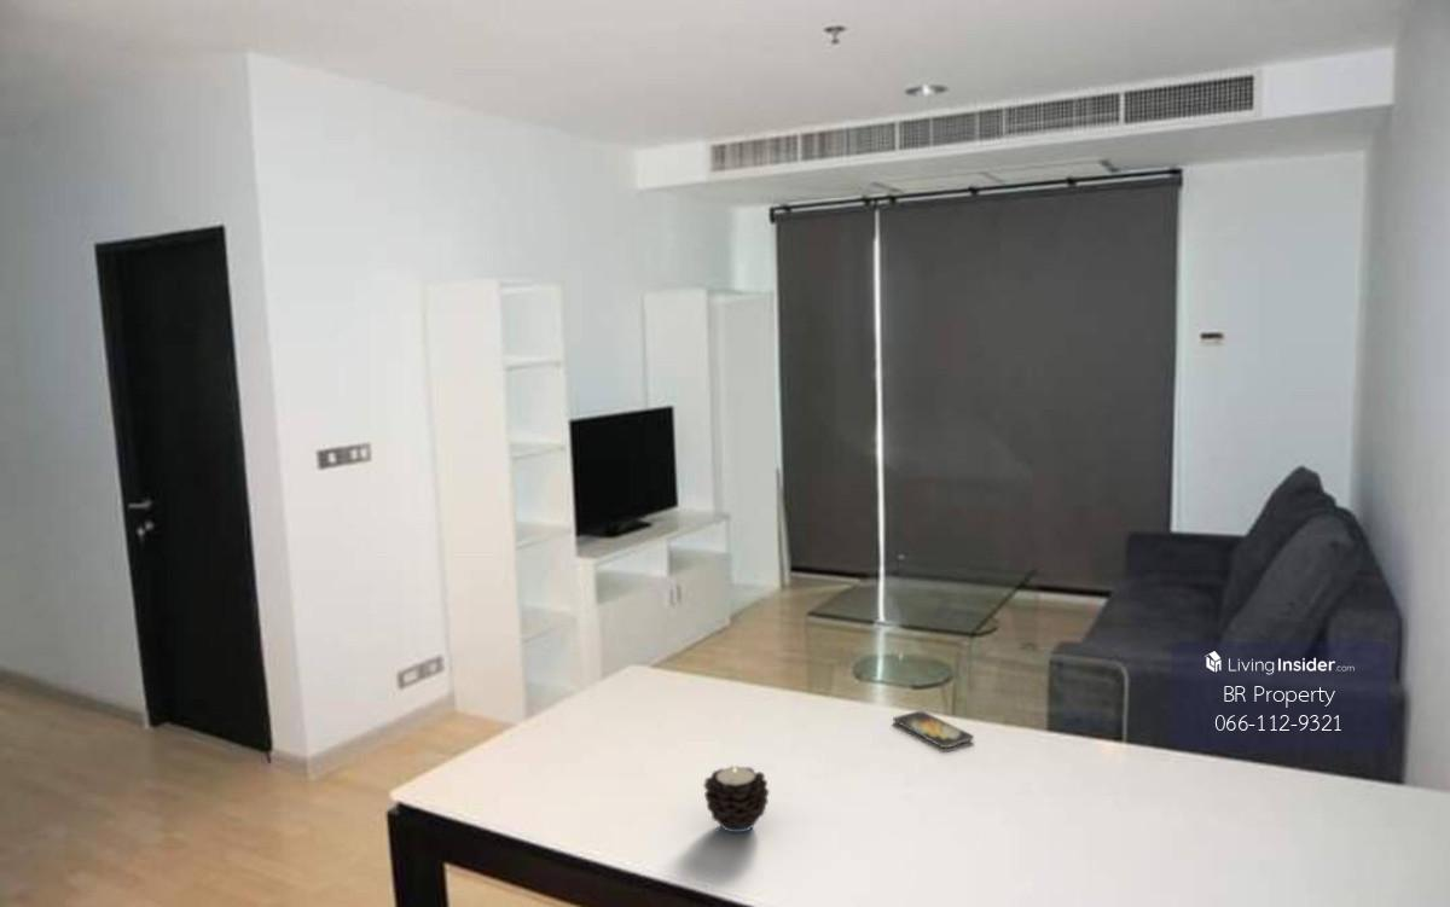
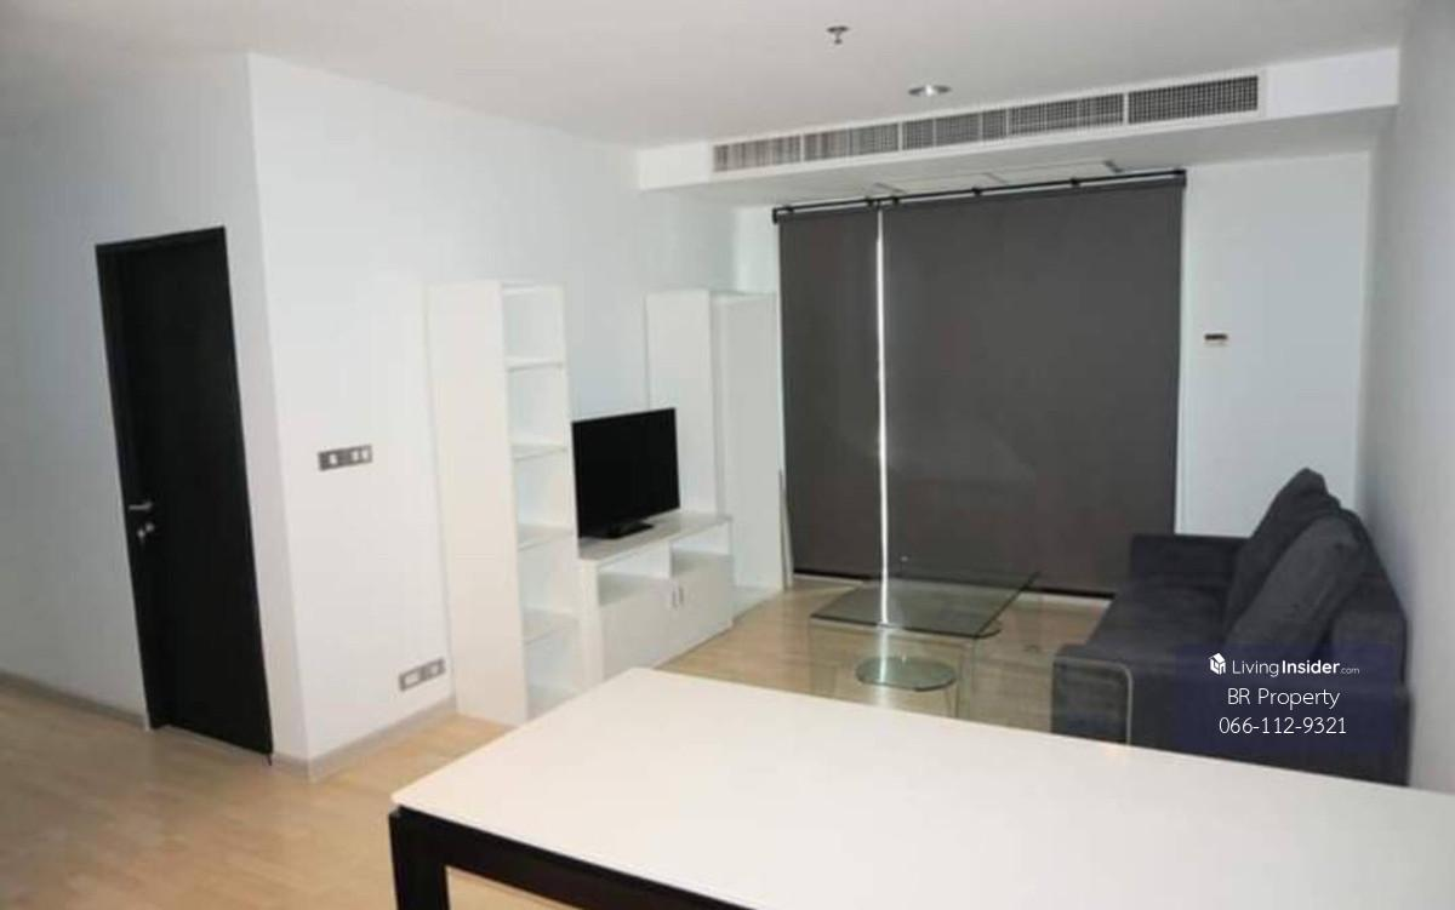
- smartphone [892,710,975,749]
- candle [702,764,770,833]
